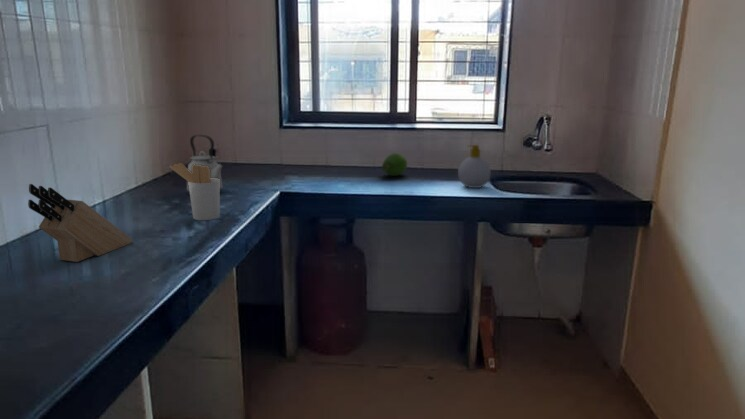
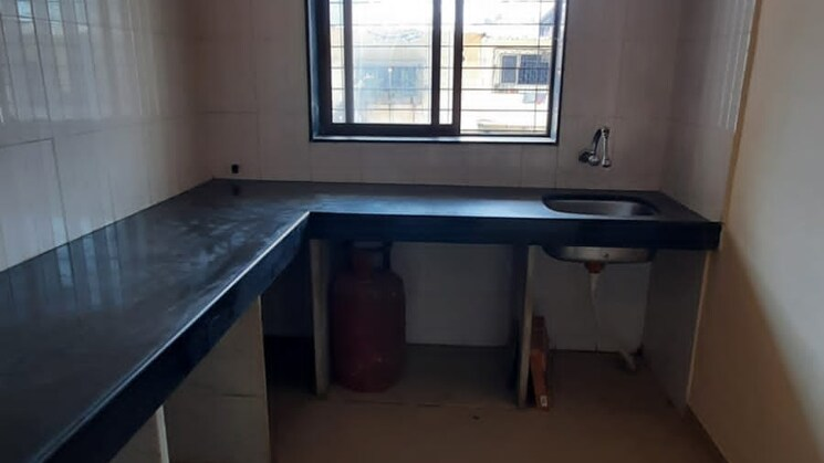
- fruit [381,152,408,177]
- knife block [27,183,133,263]
- utensil holder [169,162,221,221]
- kettle [186,134,225,193]
- soap bottle [457,144,492,189]
